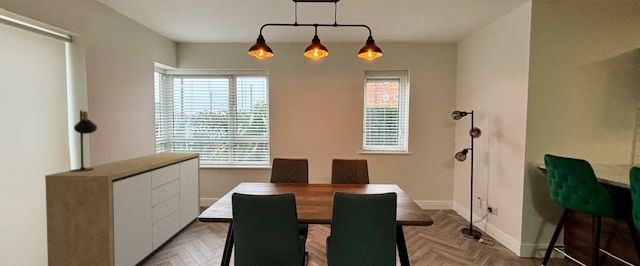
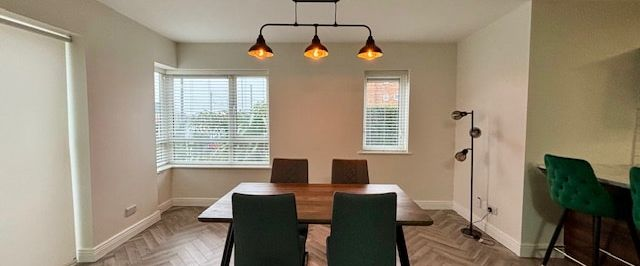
- sideboard [44,151,201,266]
- table lamp [69,110,98,172]
